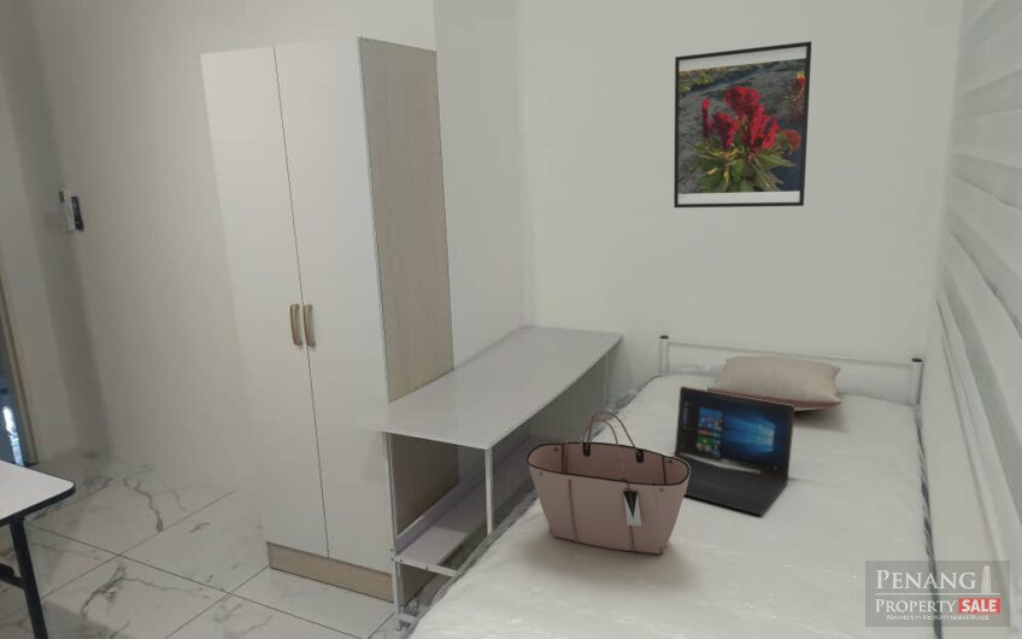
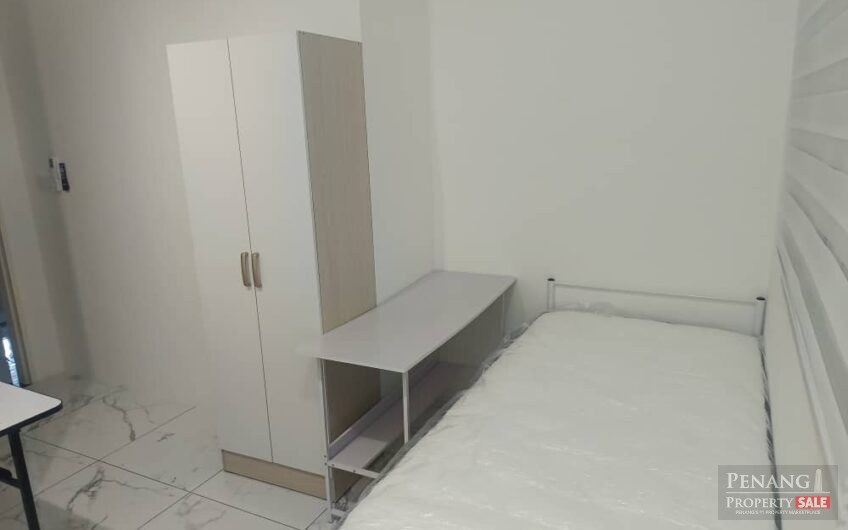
- tote bag [525,410,689,555]
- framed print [672,40,812,209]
- laptop [671,386,795,516]
- pillow [706,354,842,412]
